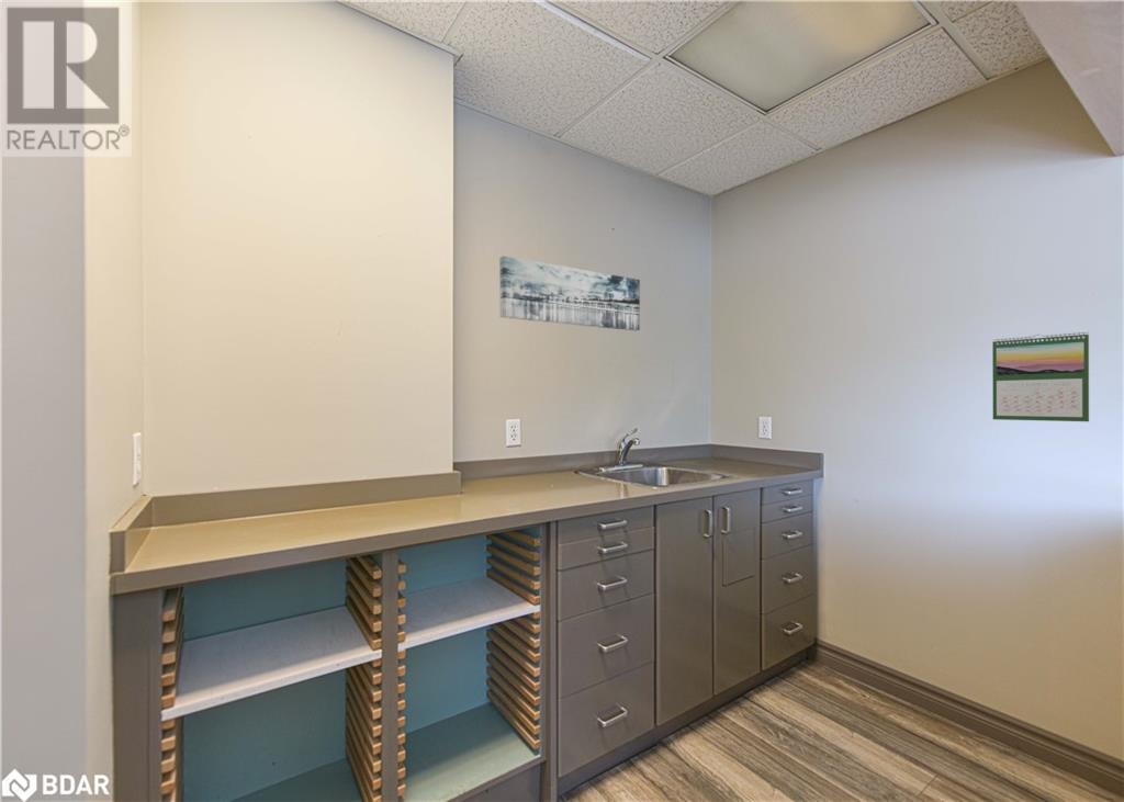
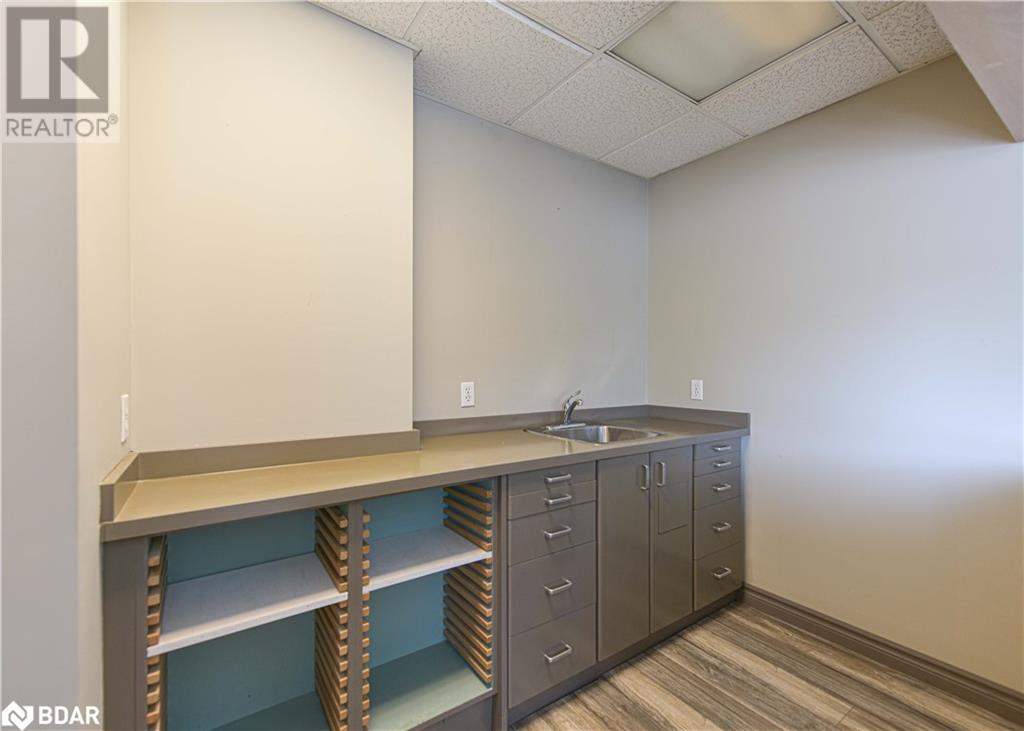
- calendar [991,331,1090,422]
- wall art [498,255,641,332]
